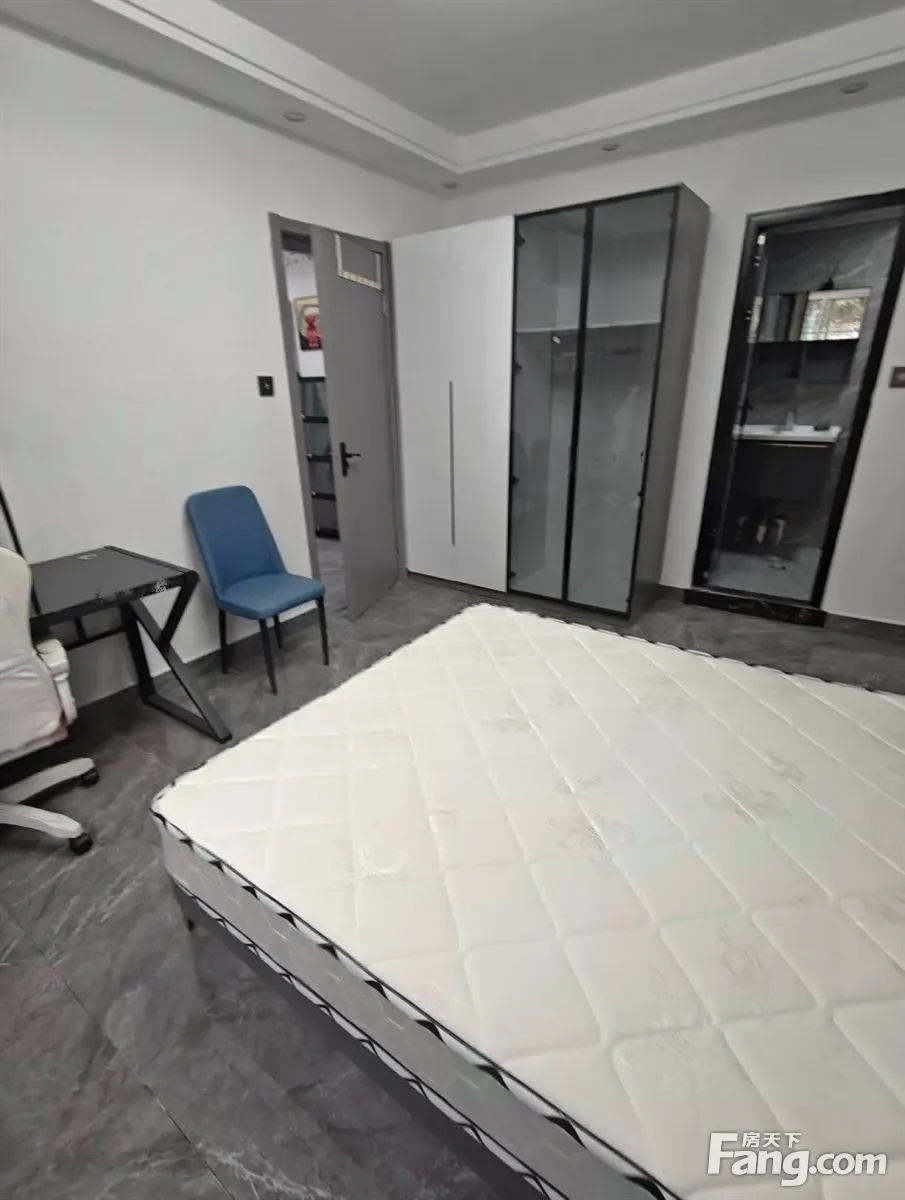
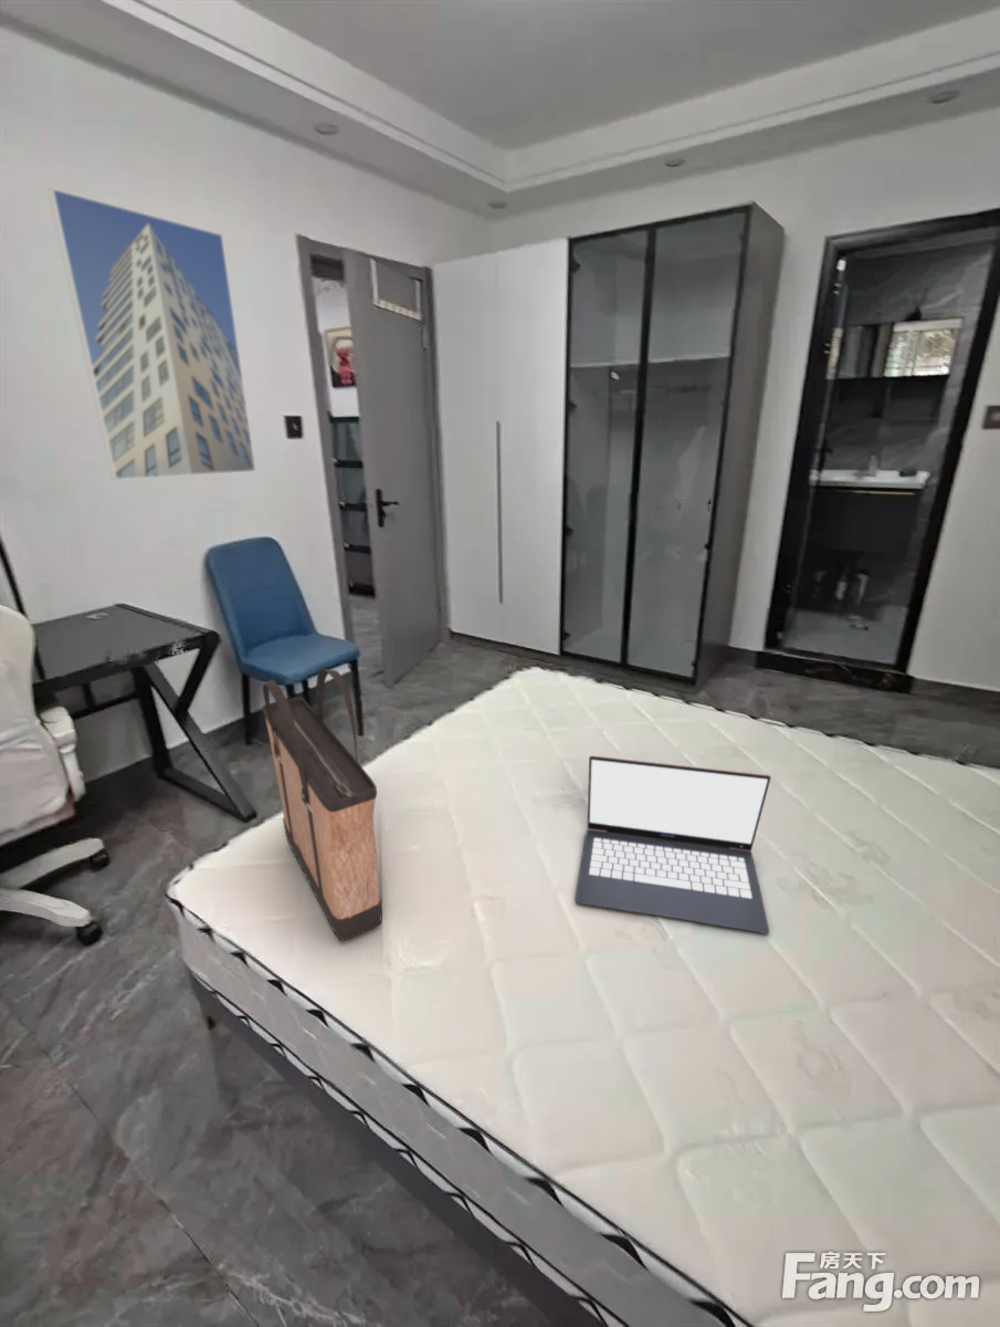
+ shopping bag [262,668,383,942]
+ laptop [575,754,772,934]
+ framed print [46,187,256,481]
